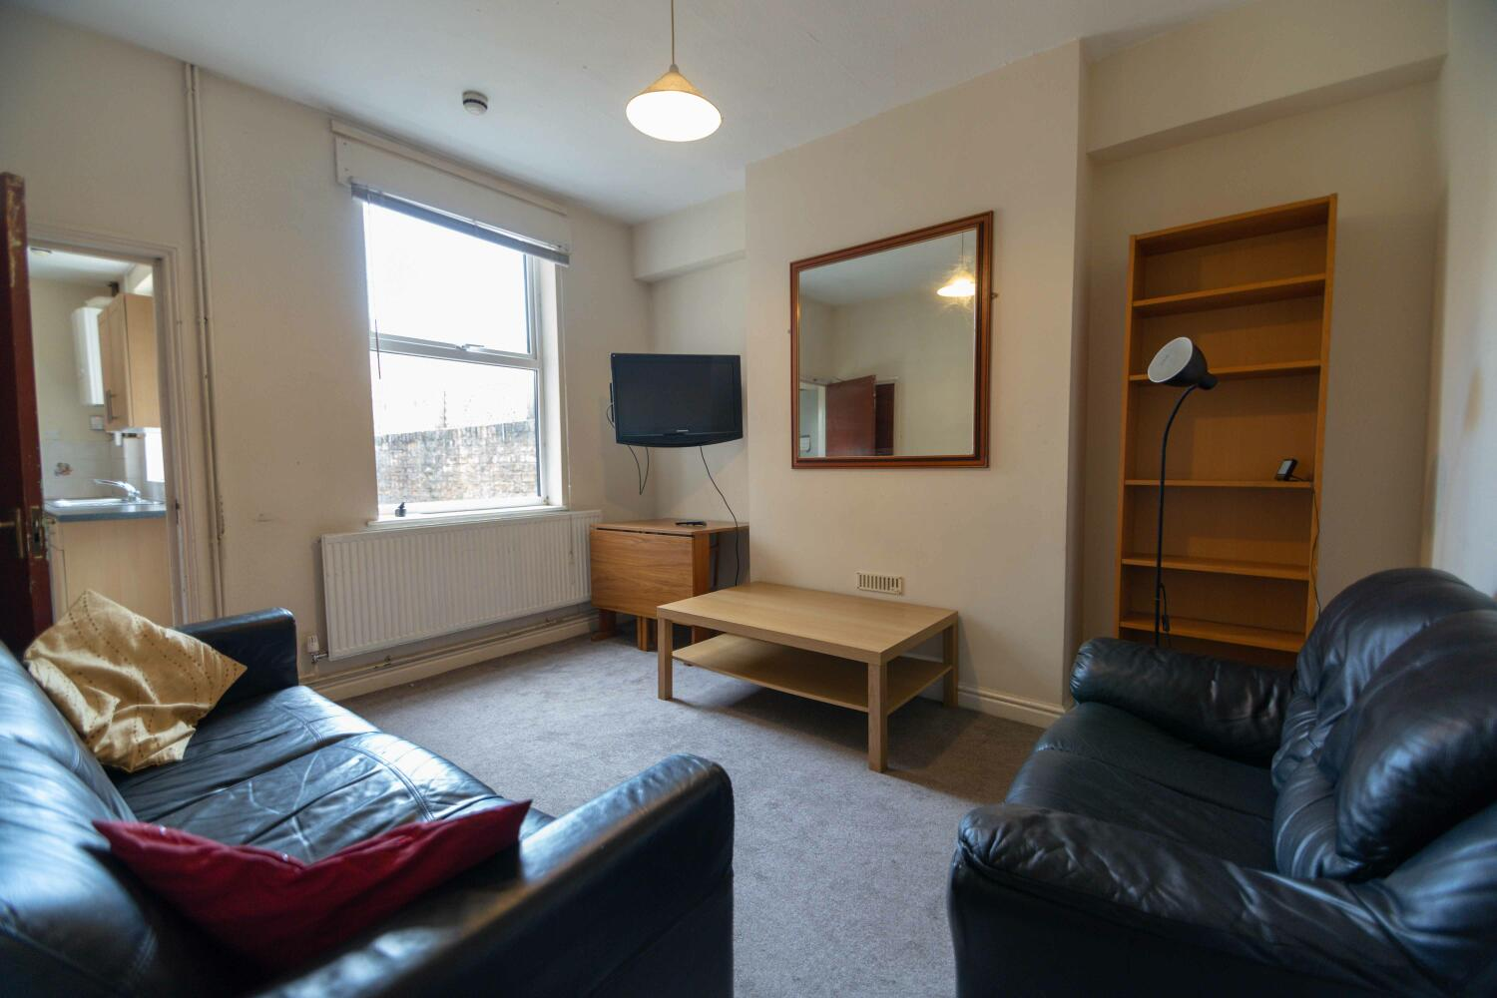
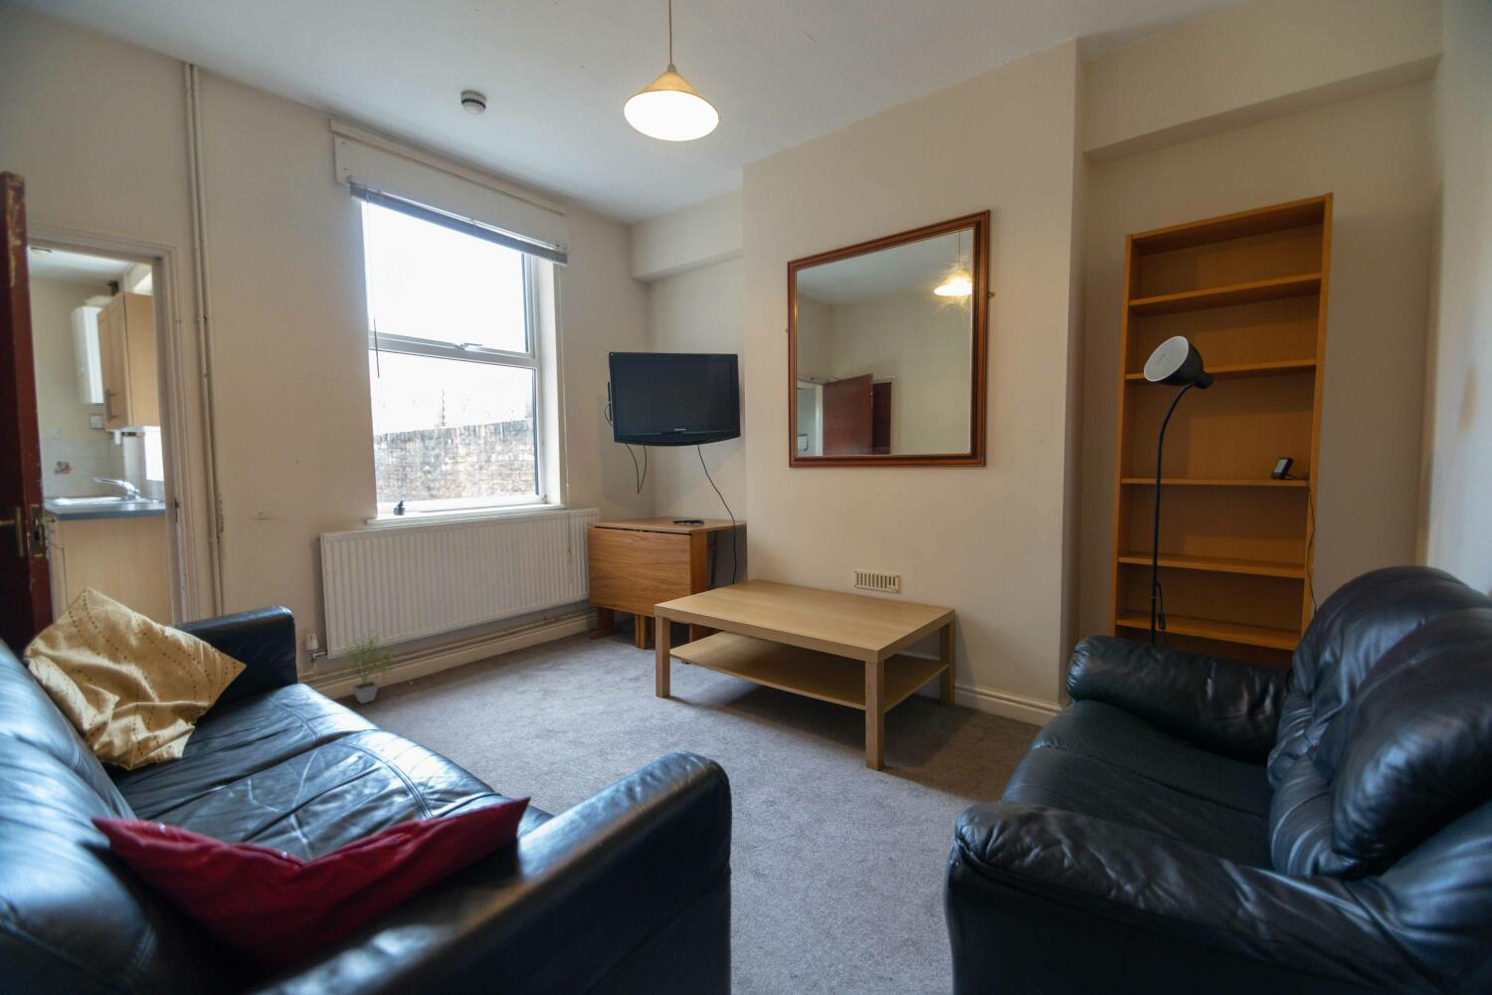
+ potted plant [330,629,404,704]
